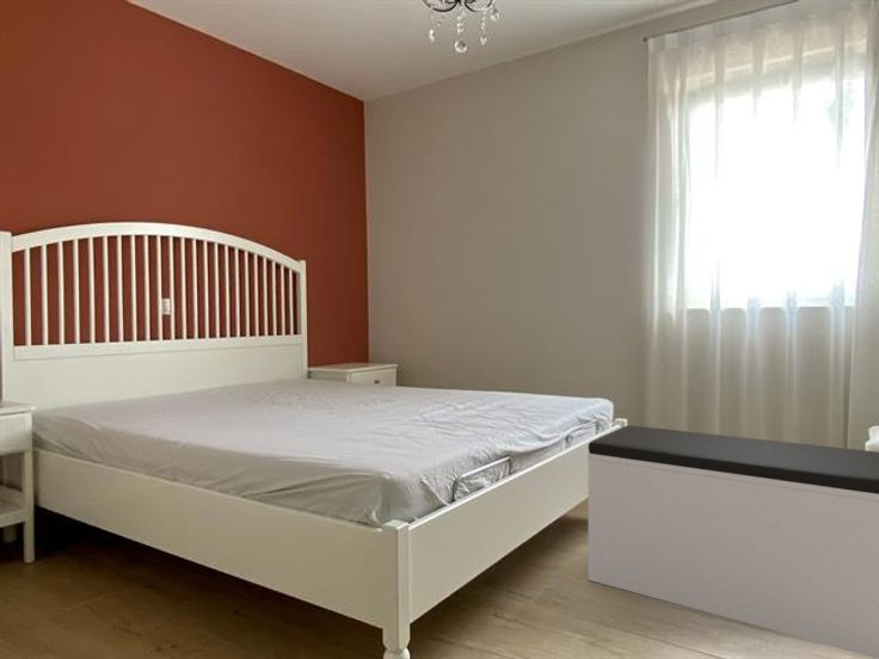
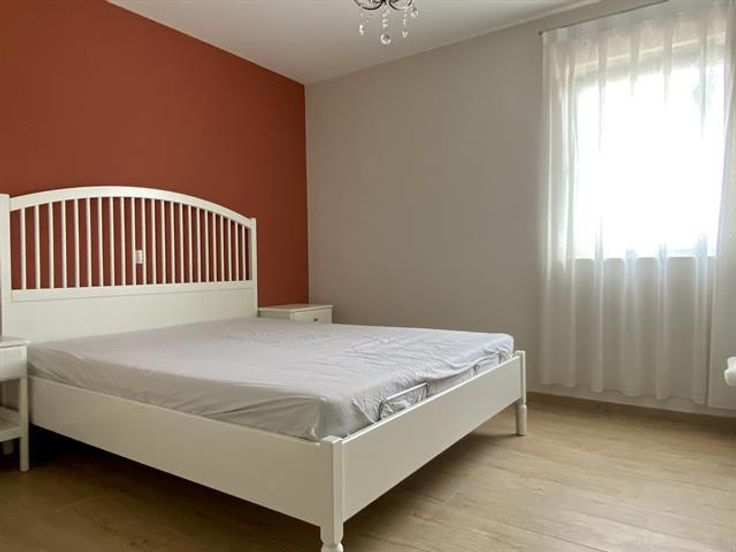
- bench [586,424,879,659]
